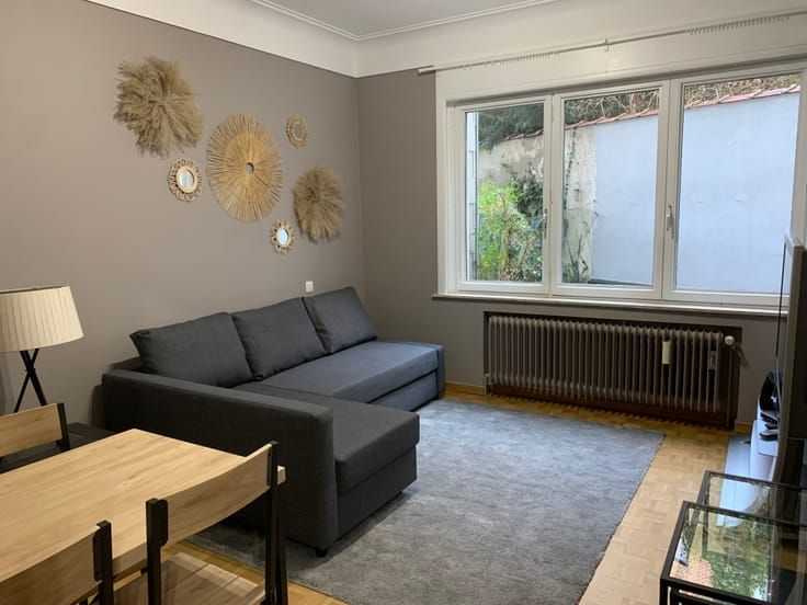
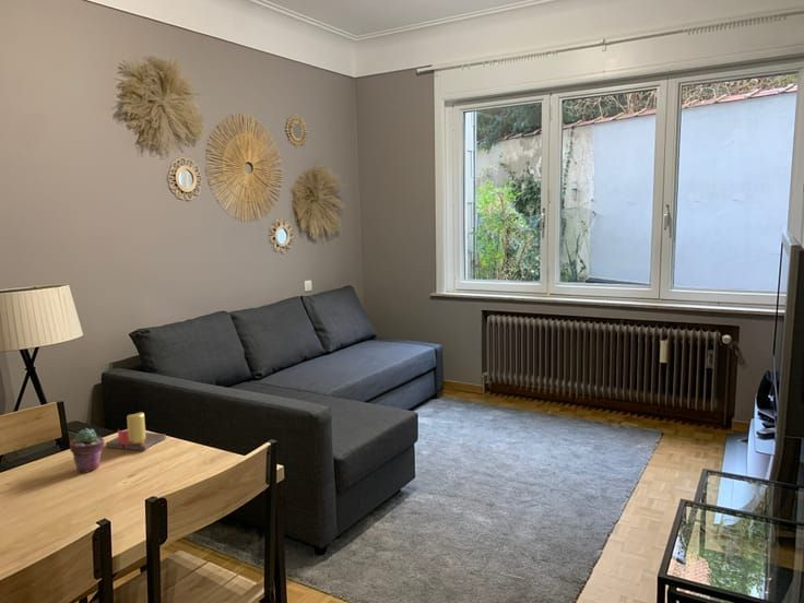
+ candle [105,411,167,451]
+ potted succulent [69,427,105,473]
